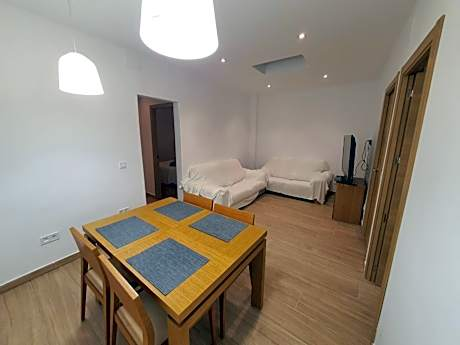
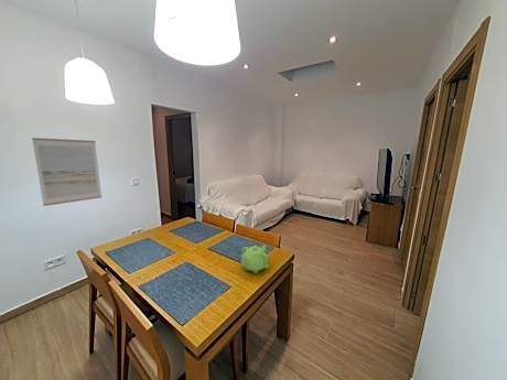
+ teapot [240,243,270,274]
+ wall art [31,137,103,207]
